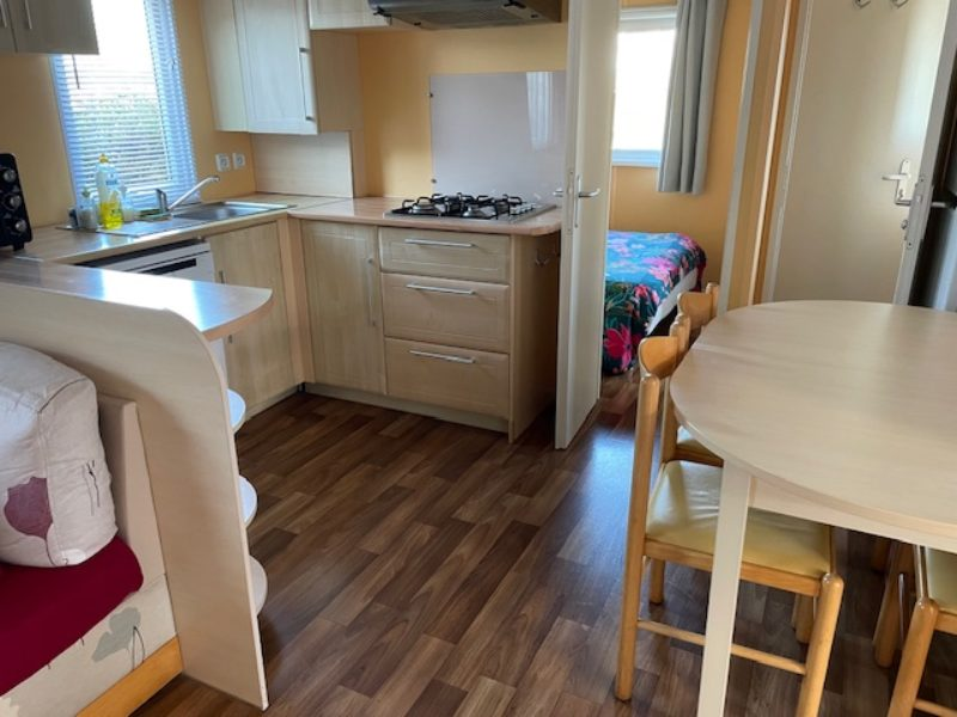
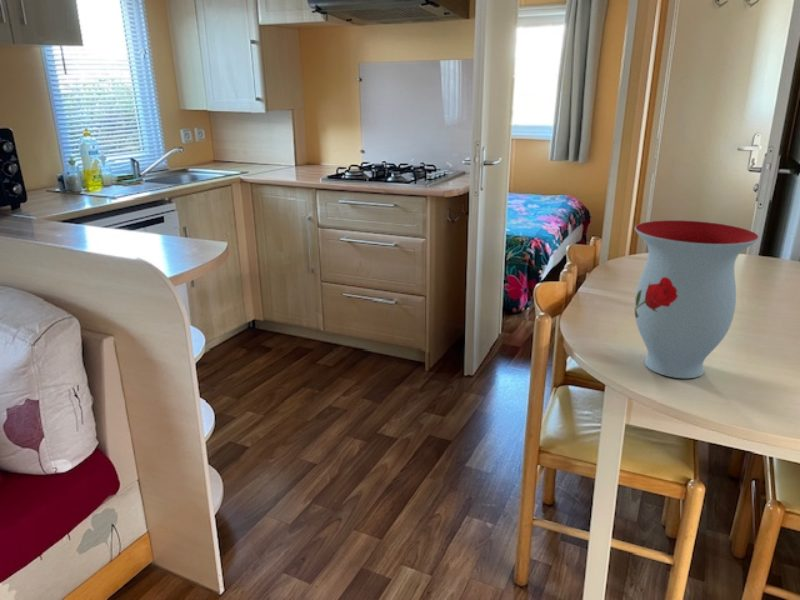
+ vase [634,219,760,379]
